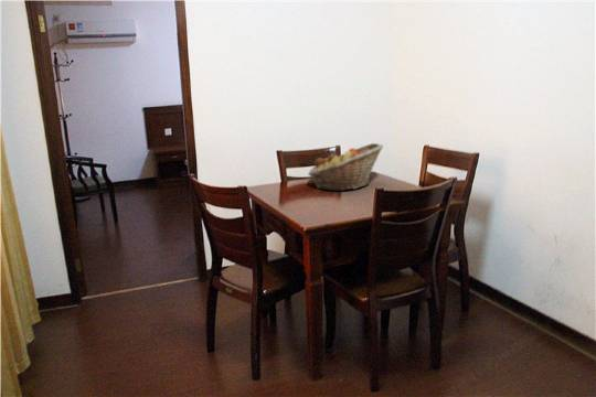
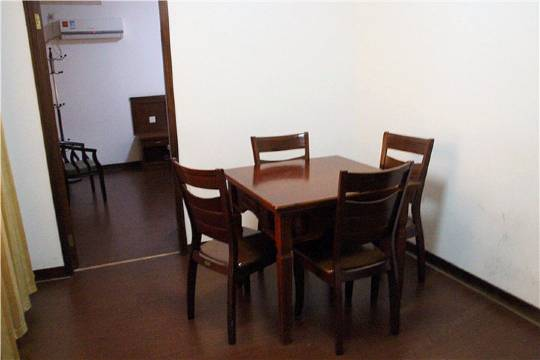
- fruit basket [308,142,384,192]
